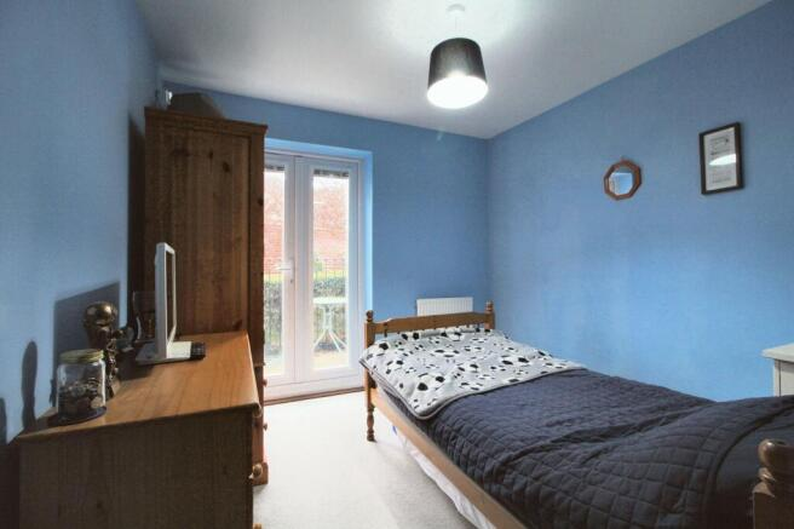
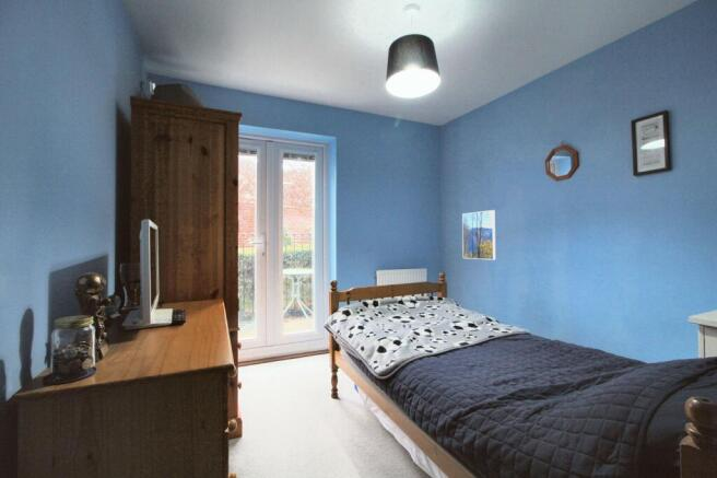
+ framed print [461,209,496,260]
